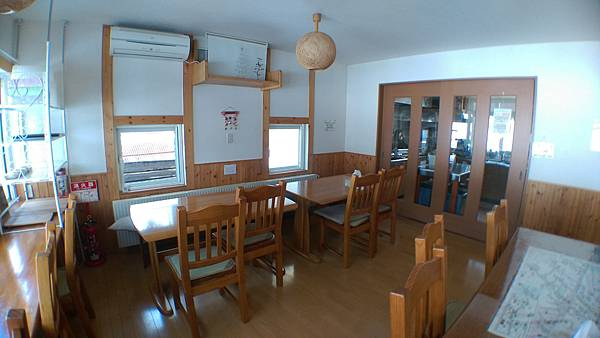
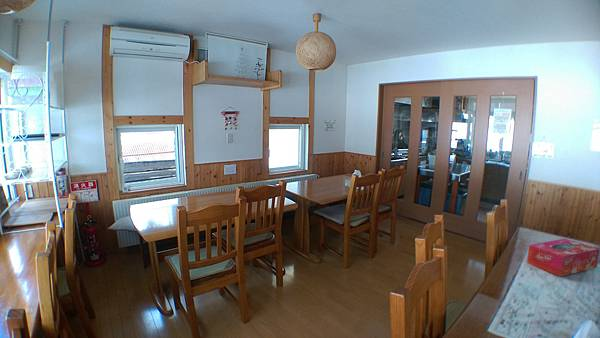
+ tissue box [526,238,600,277]
